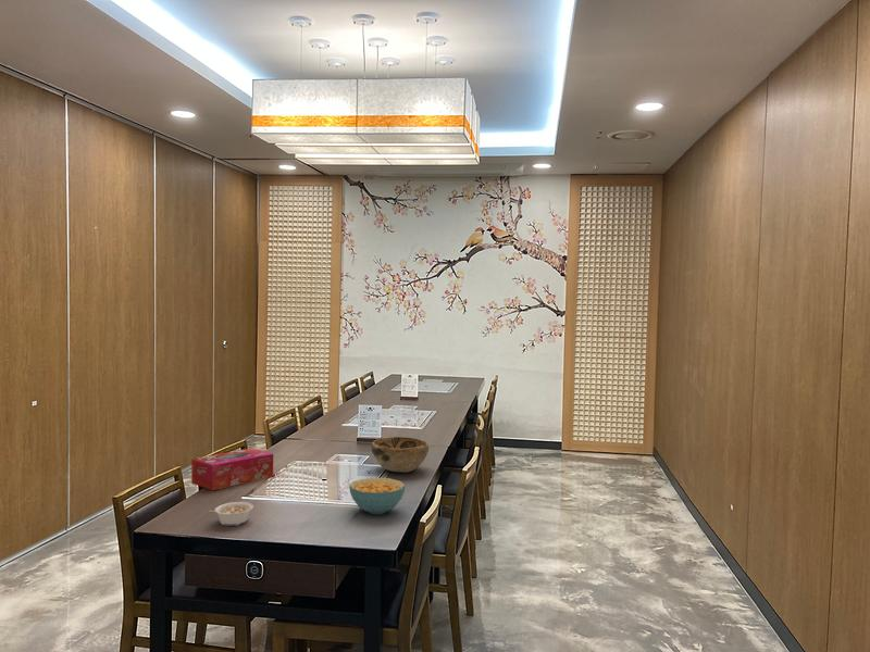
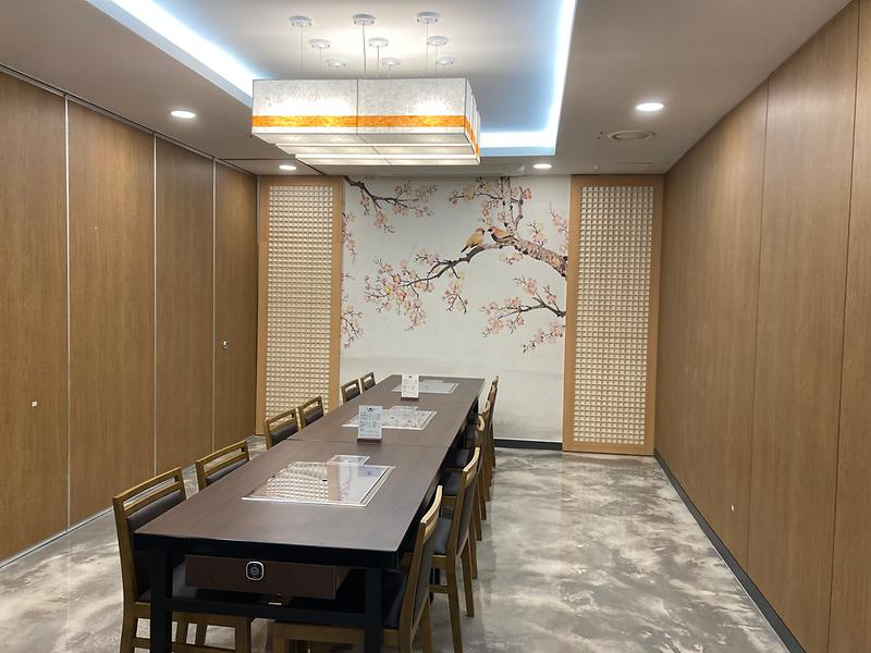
- cereal bowl [348,477,407,515]
- legume [207,501,254,527]
- tissue box [190,447,274,491]
- decorative bowl [371,436,430,474]
